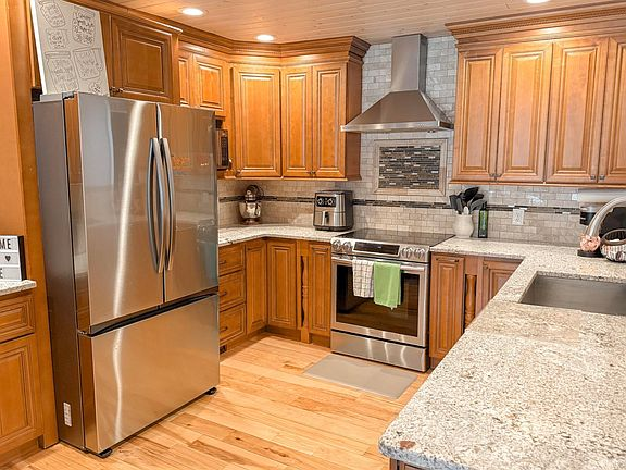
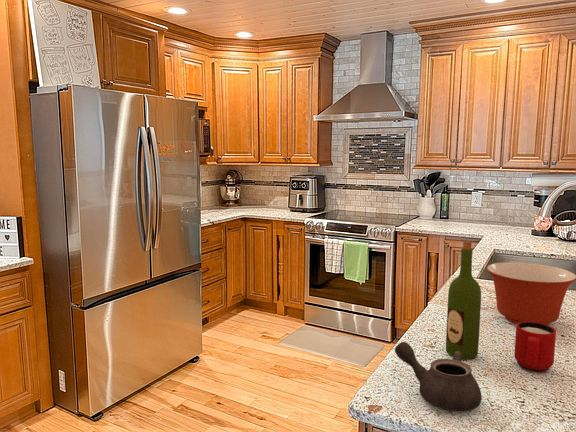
+ mug [513,322,557,373]
+ mixing bowl [486,261,576,326]
+ teapot [394,341,482,413]
+ wine bottle [445,240,482,360]
